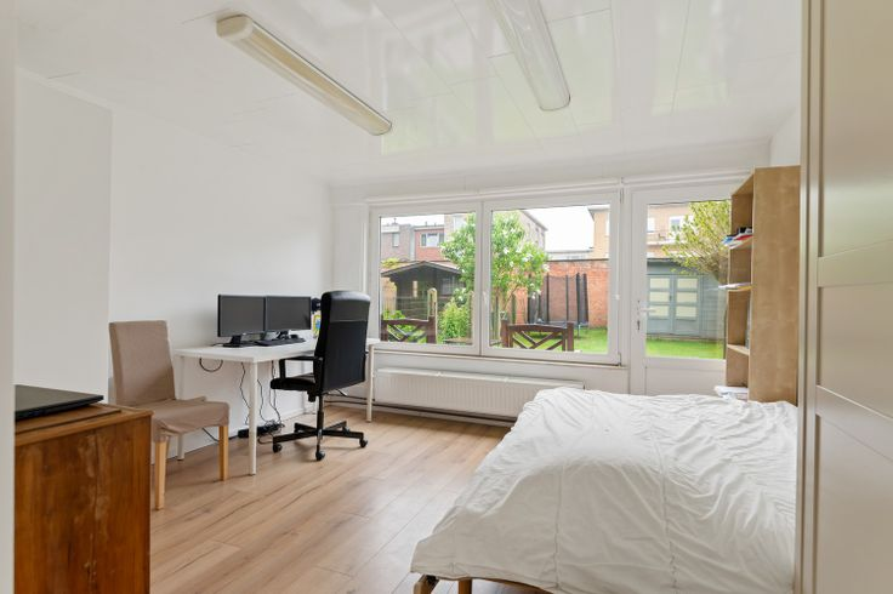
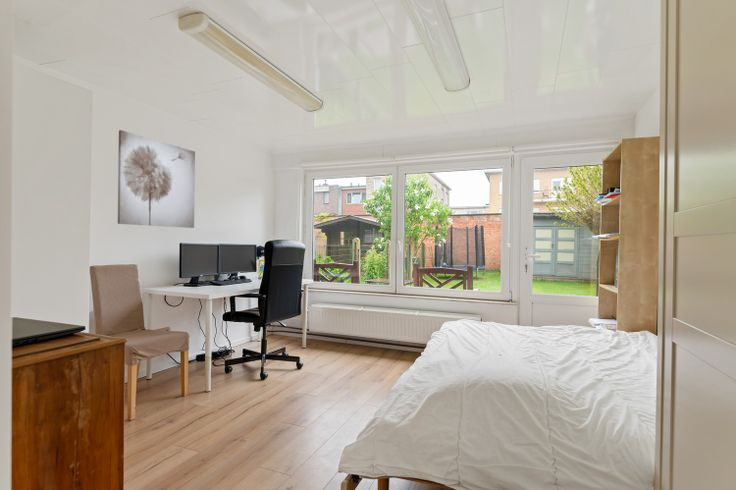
+ wall art [117,129,196,229]
